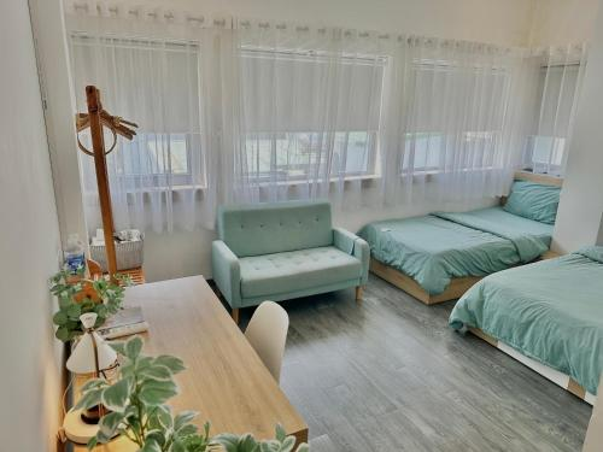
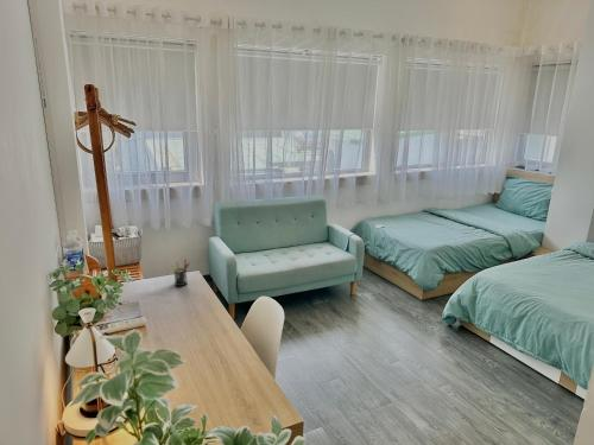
+ pen holder [170,258,191,287]
